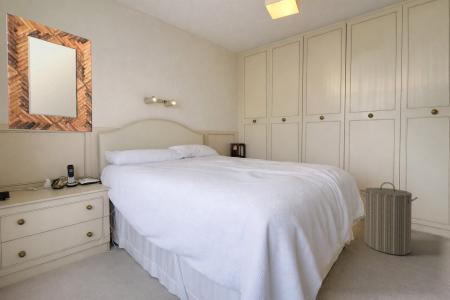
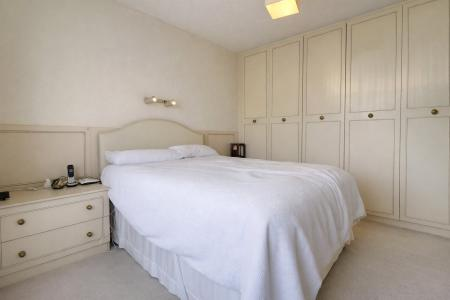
- home mirror [5,12,93,133]
- laundry hamper [359,181,419,256]
